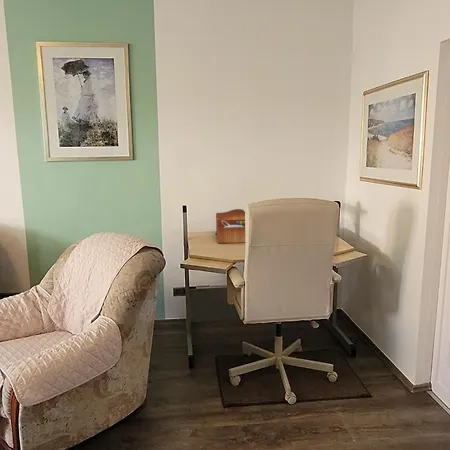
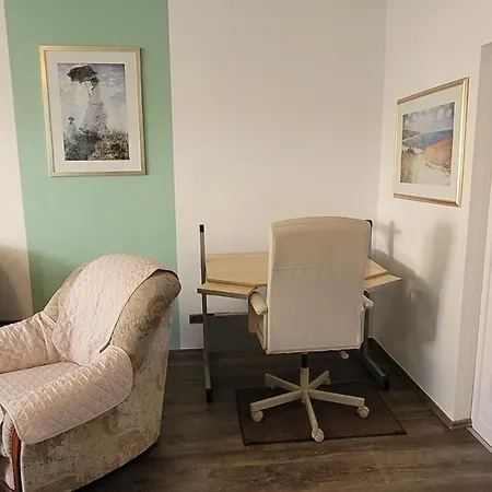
- sewing box [214,208,246,244]
